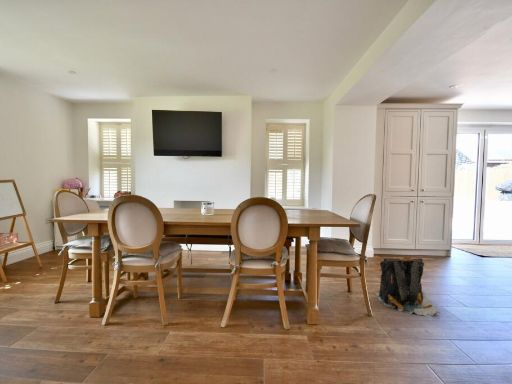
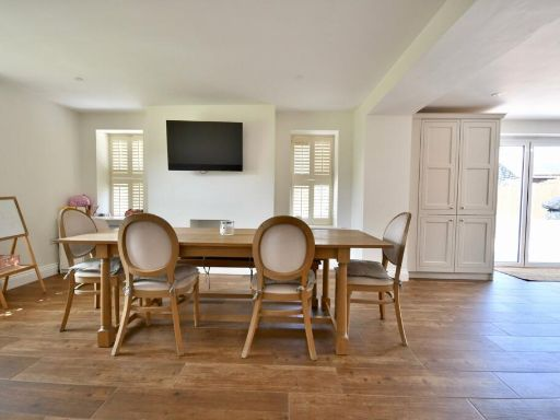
- backpack [374,256,441,318]
